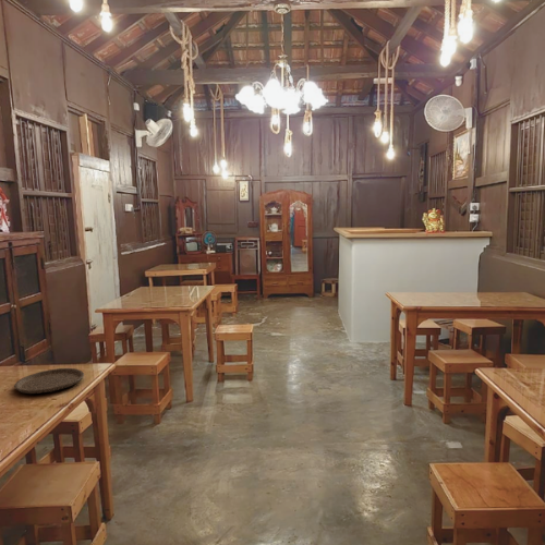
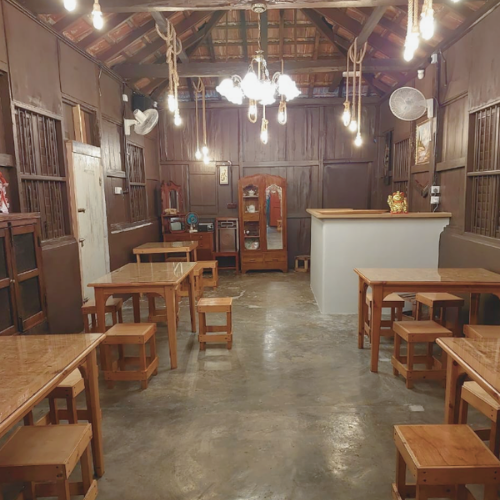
- plate [13,367,85,395]
